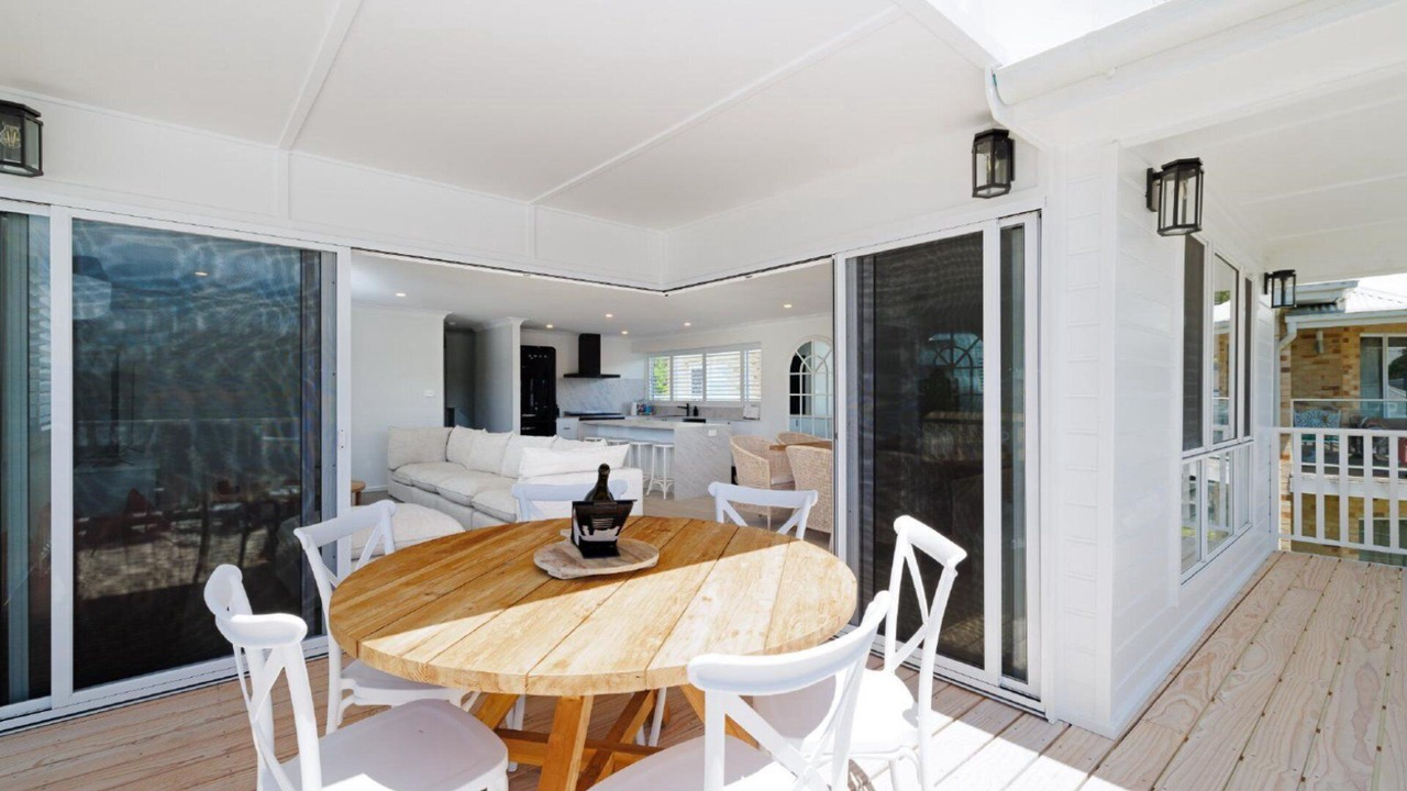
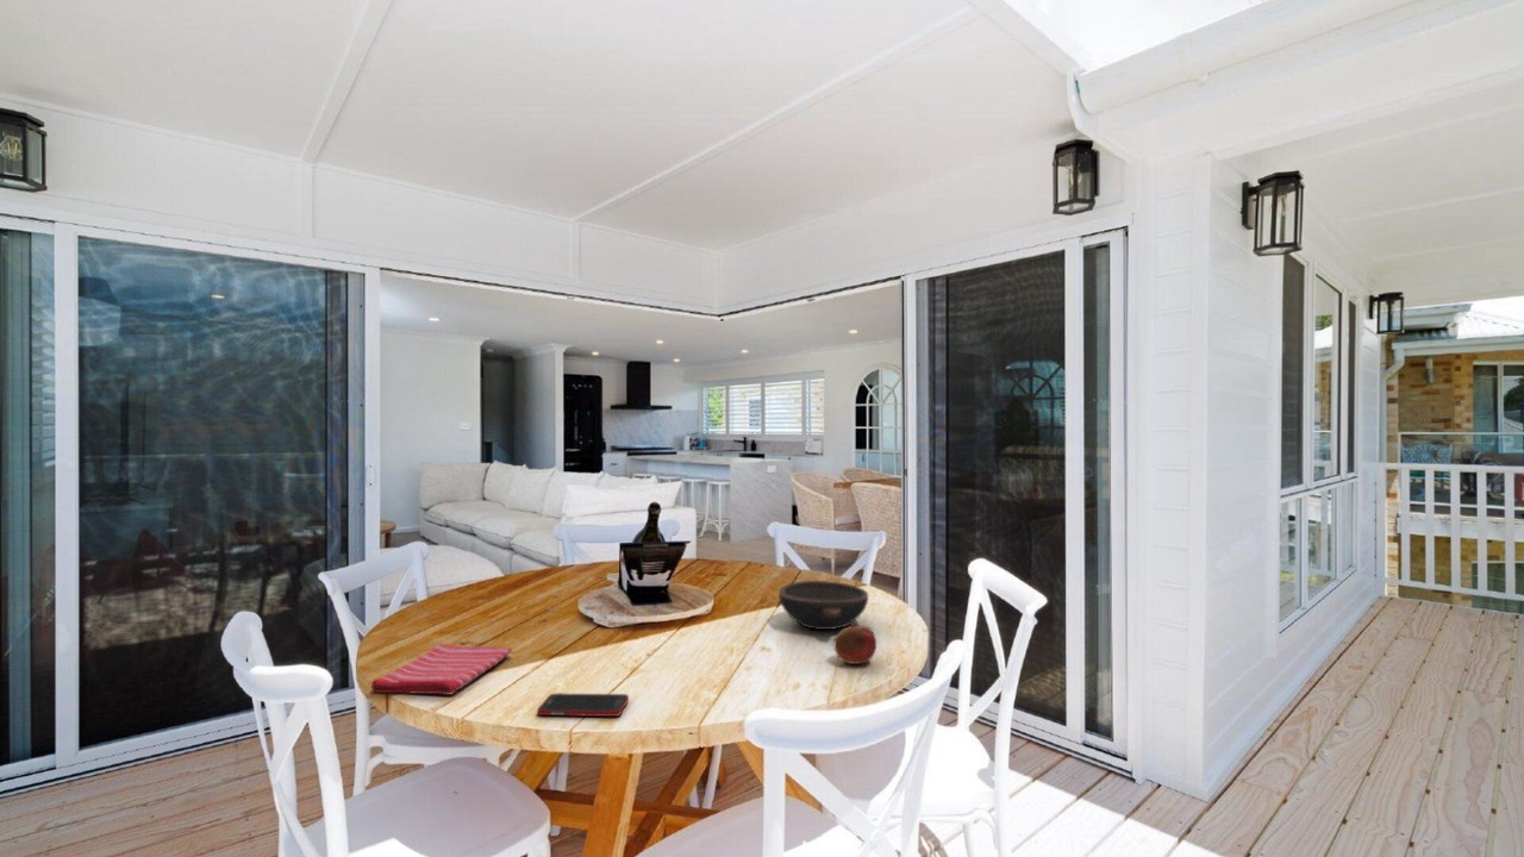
+ dish towel [369,643,513,696]
+ bowl [777,580,869,631]
+ cell phone [536,693,630,718]
+ fruit [833,623,877,665]
